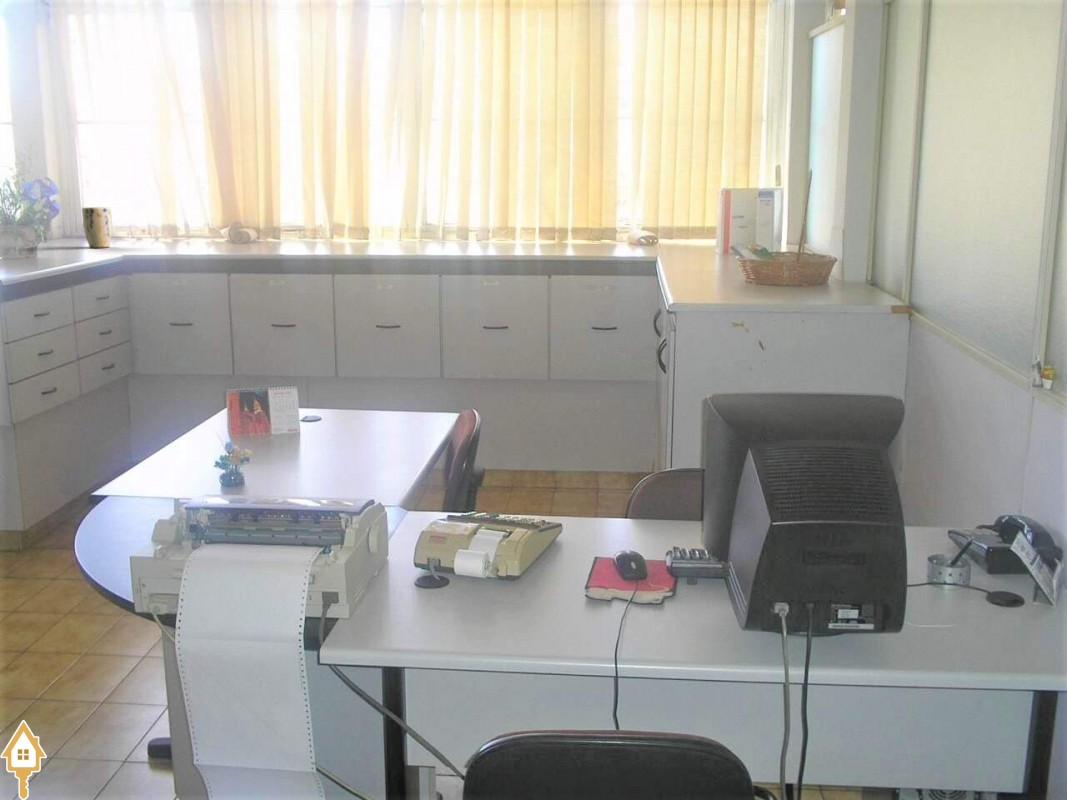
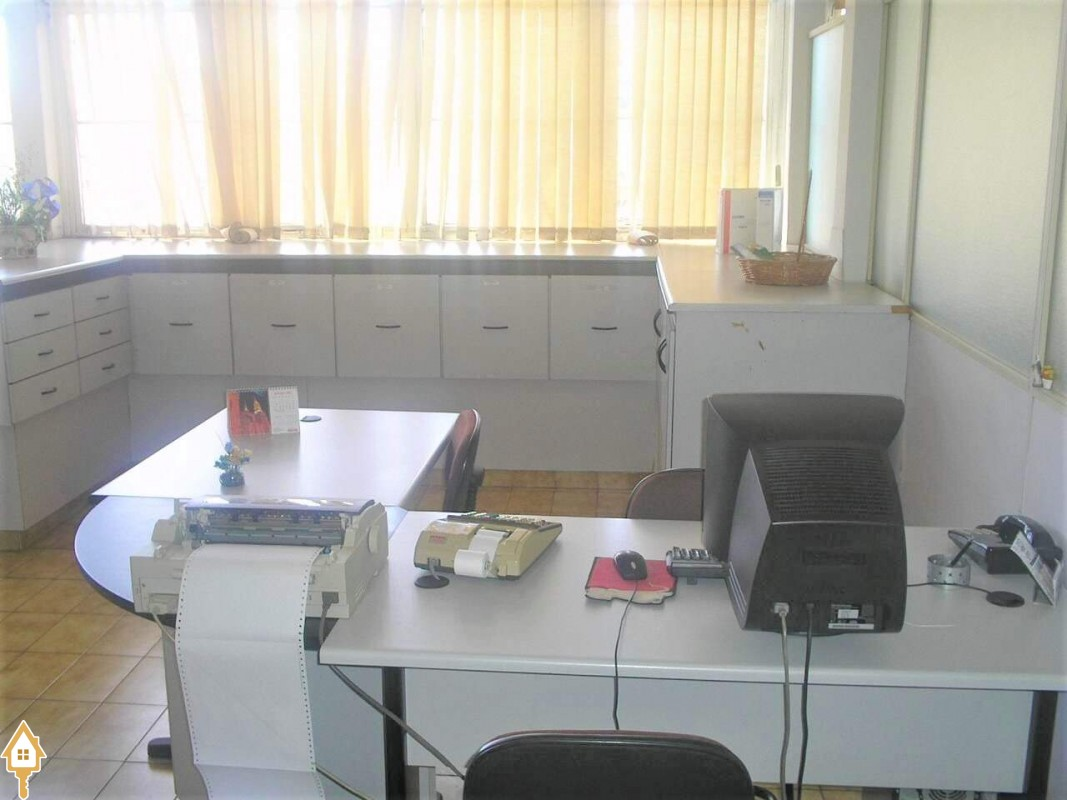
- plant pot [81,206,113,249]
